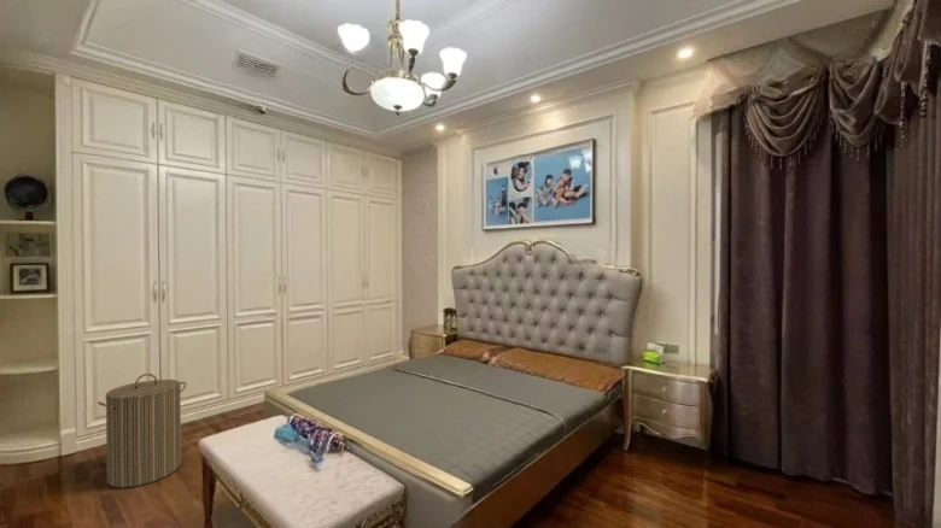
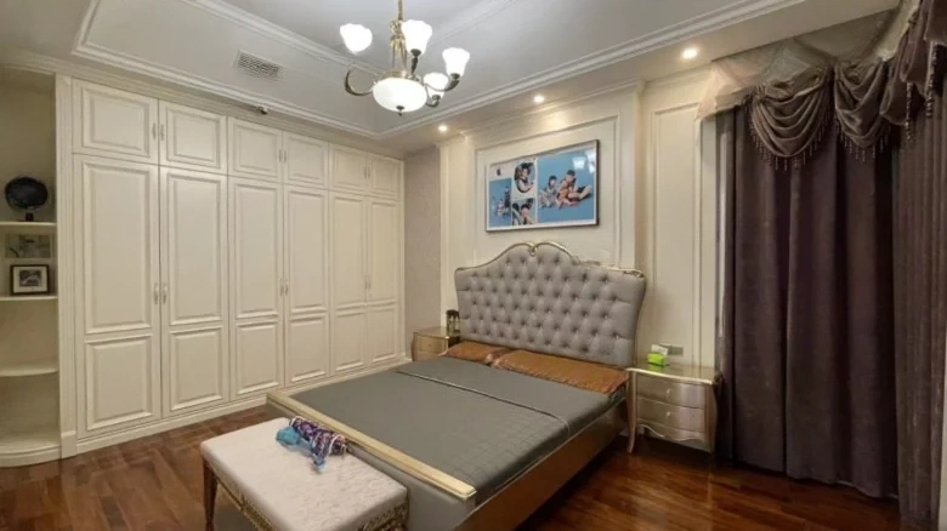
- laundry hamper [97,372,187,489]
